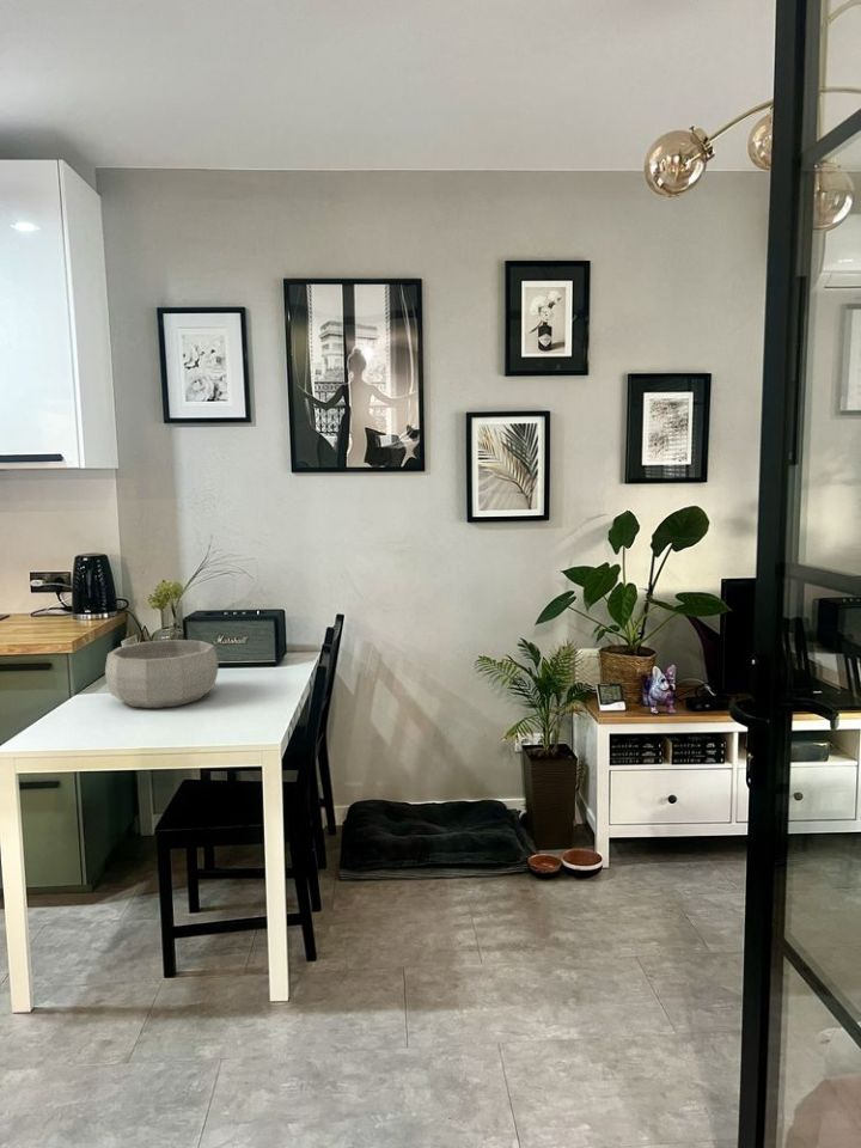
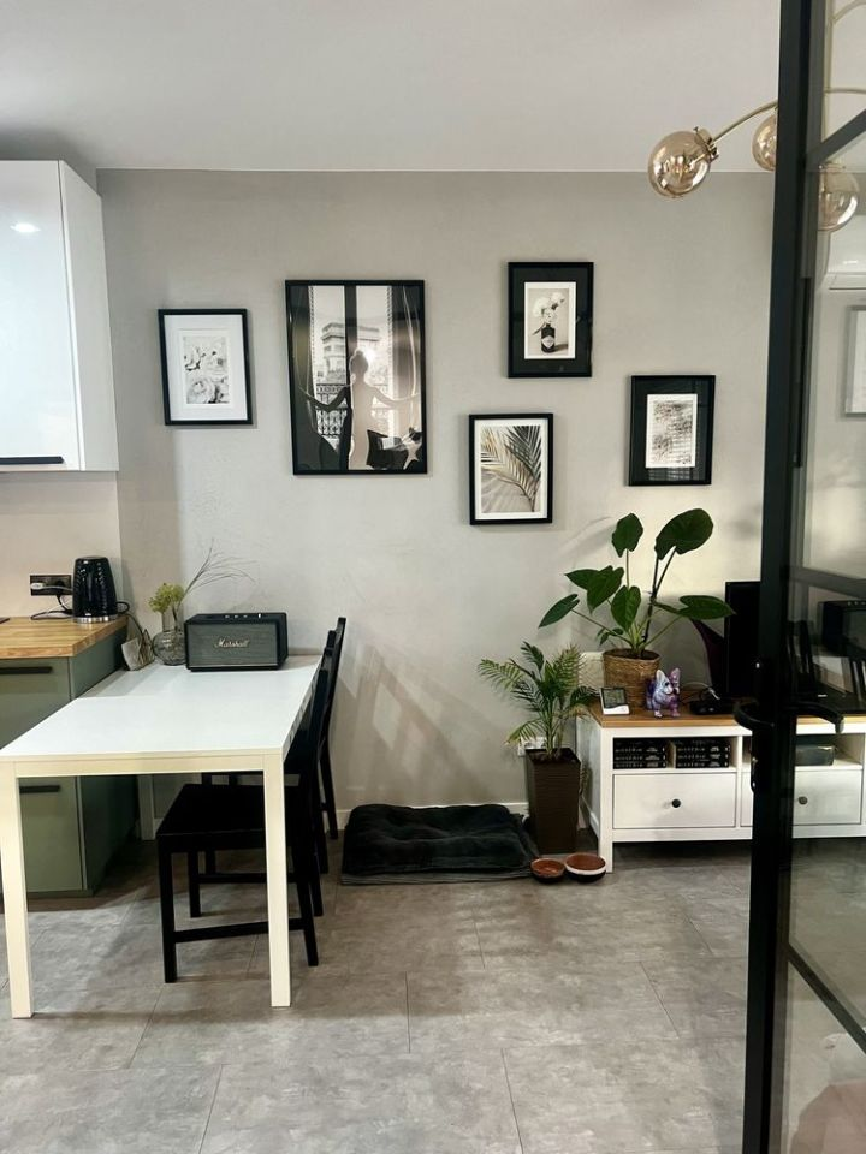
- decorative bowl [104,639,219,709]
